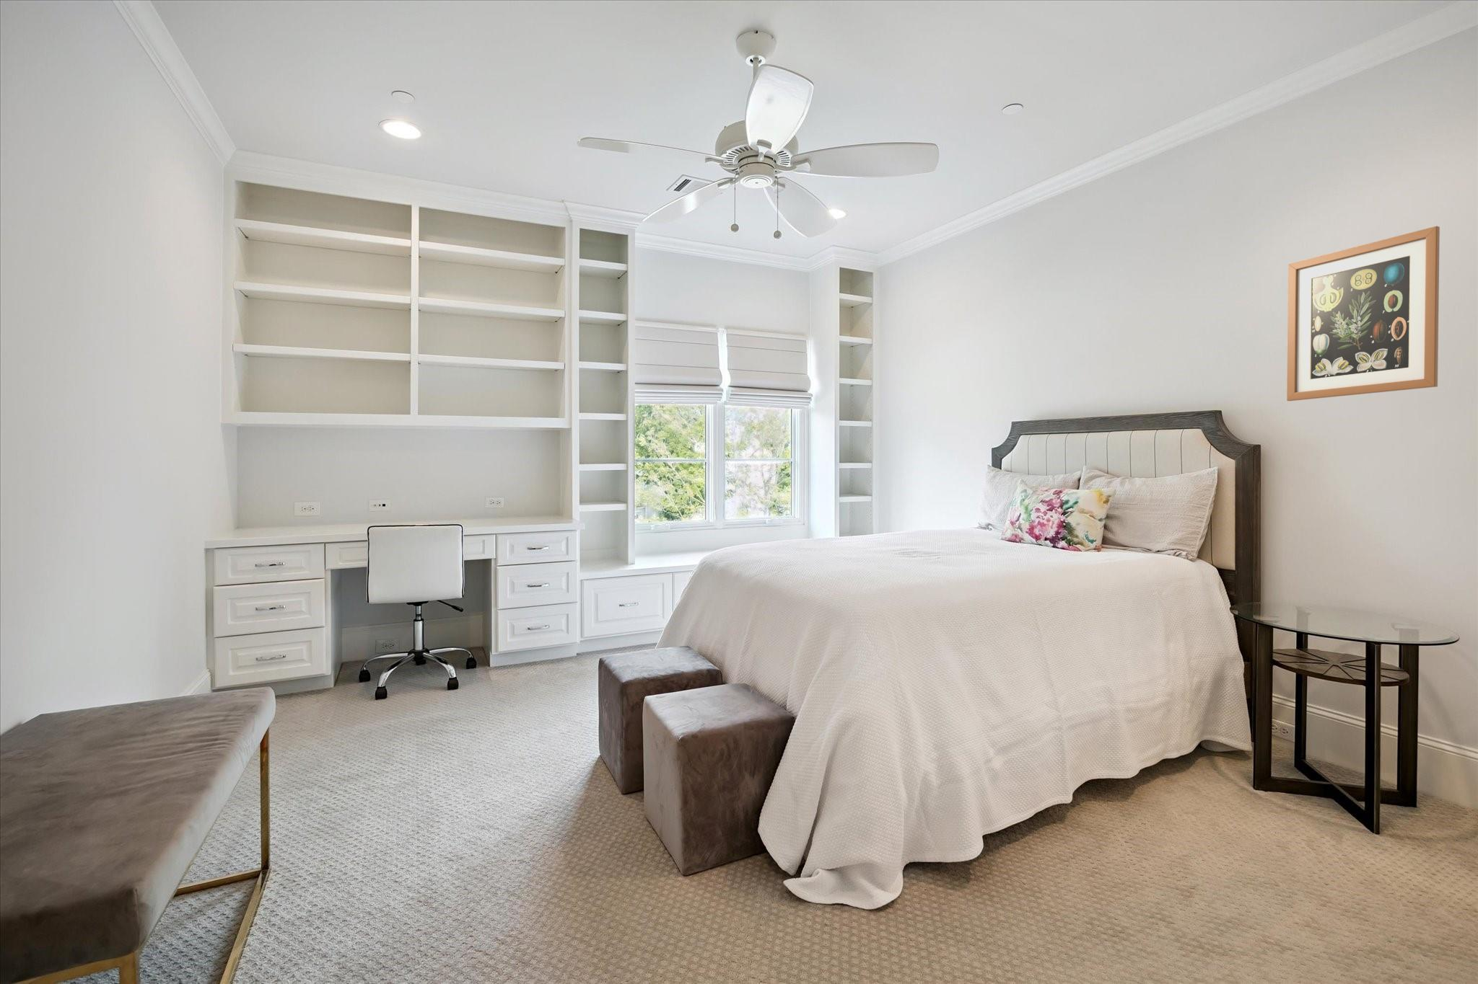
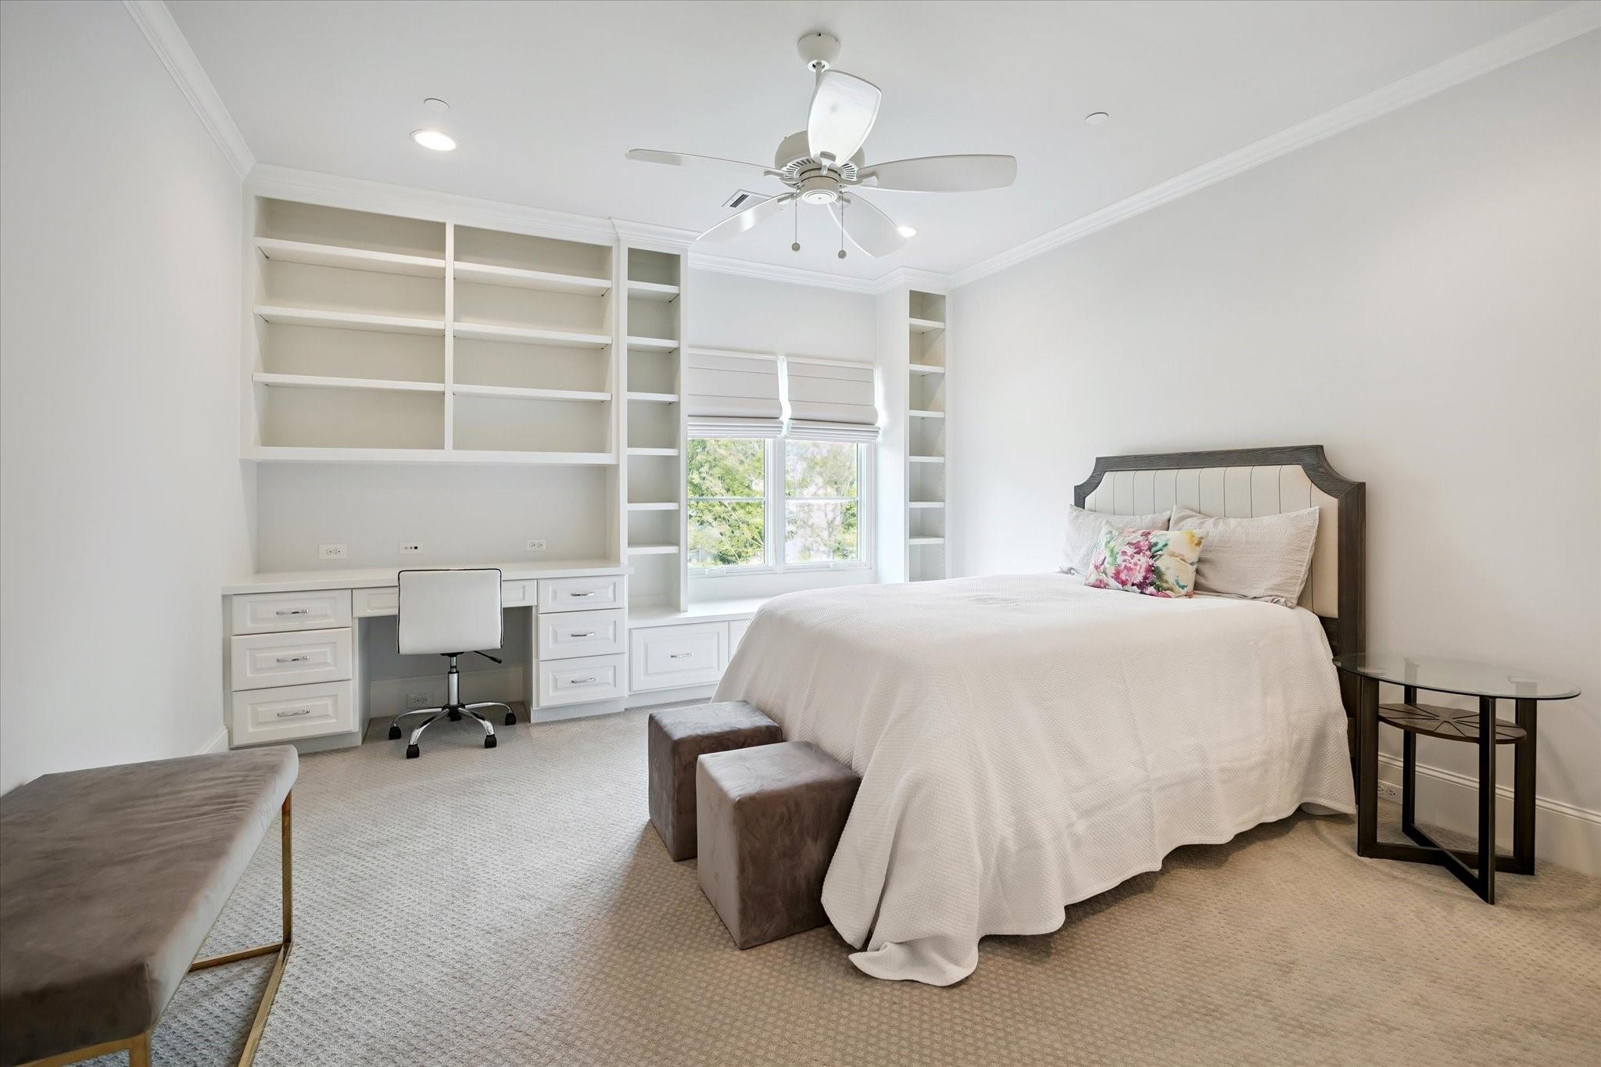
- wall art [1286,225,1441,402]
